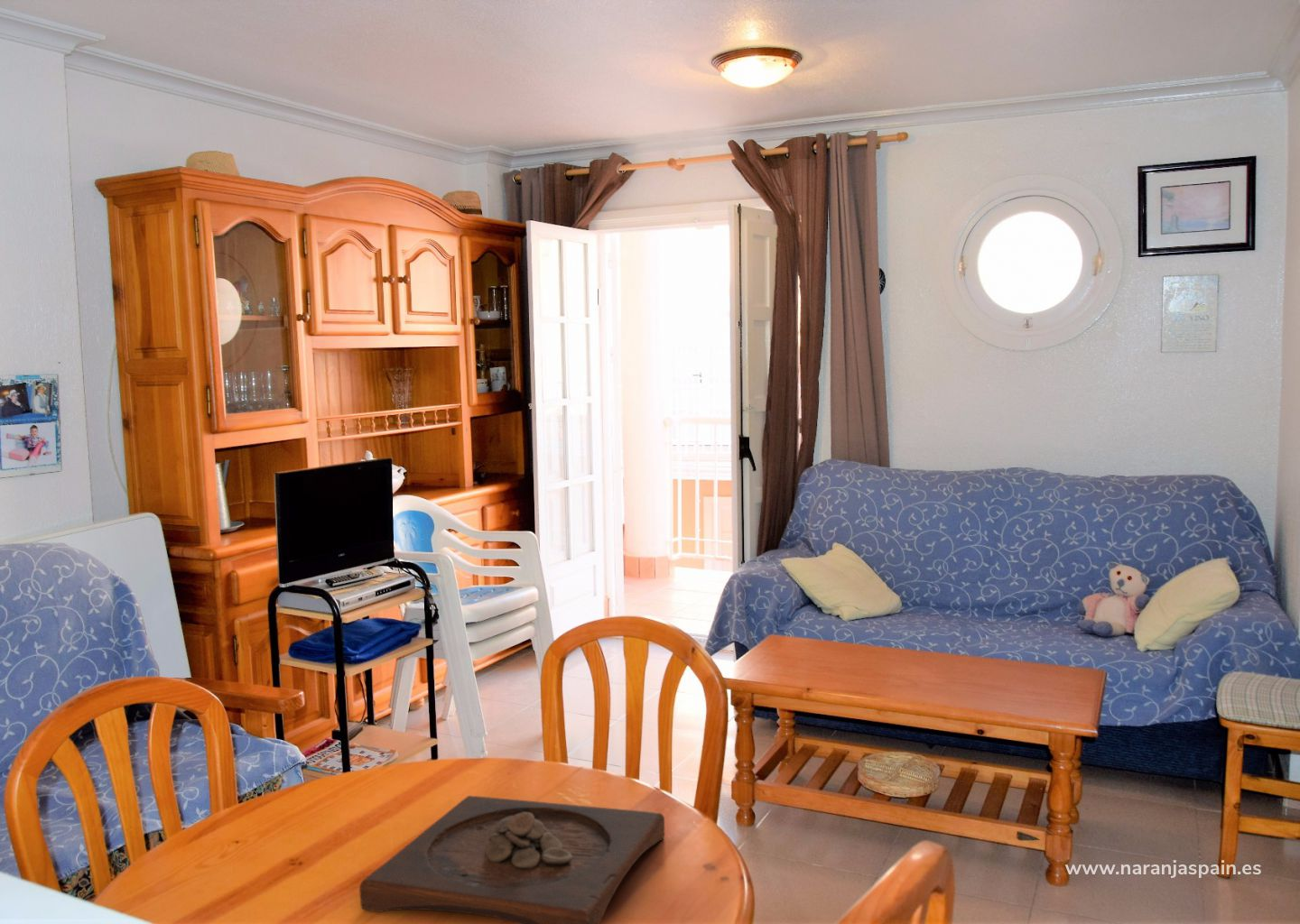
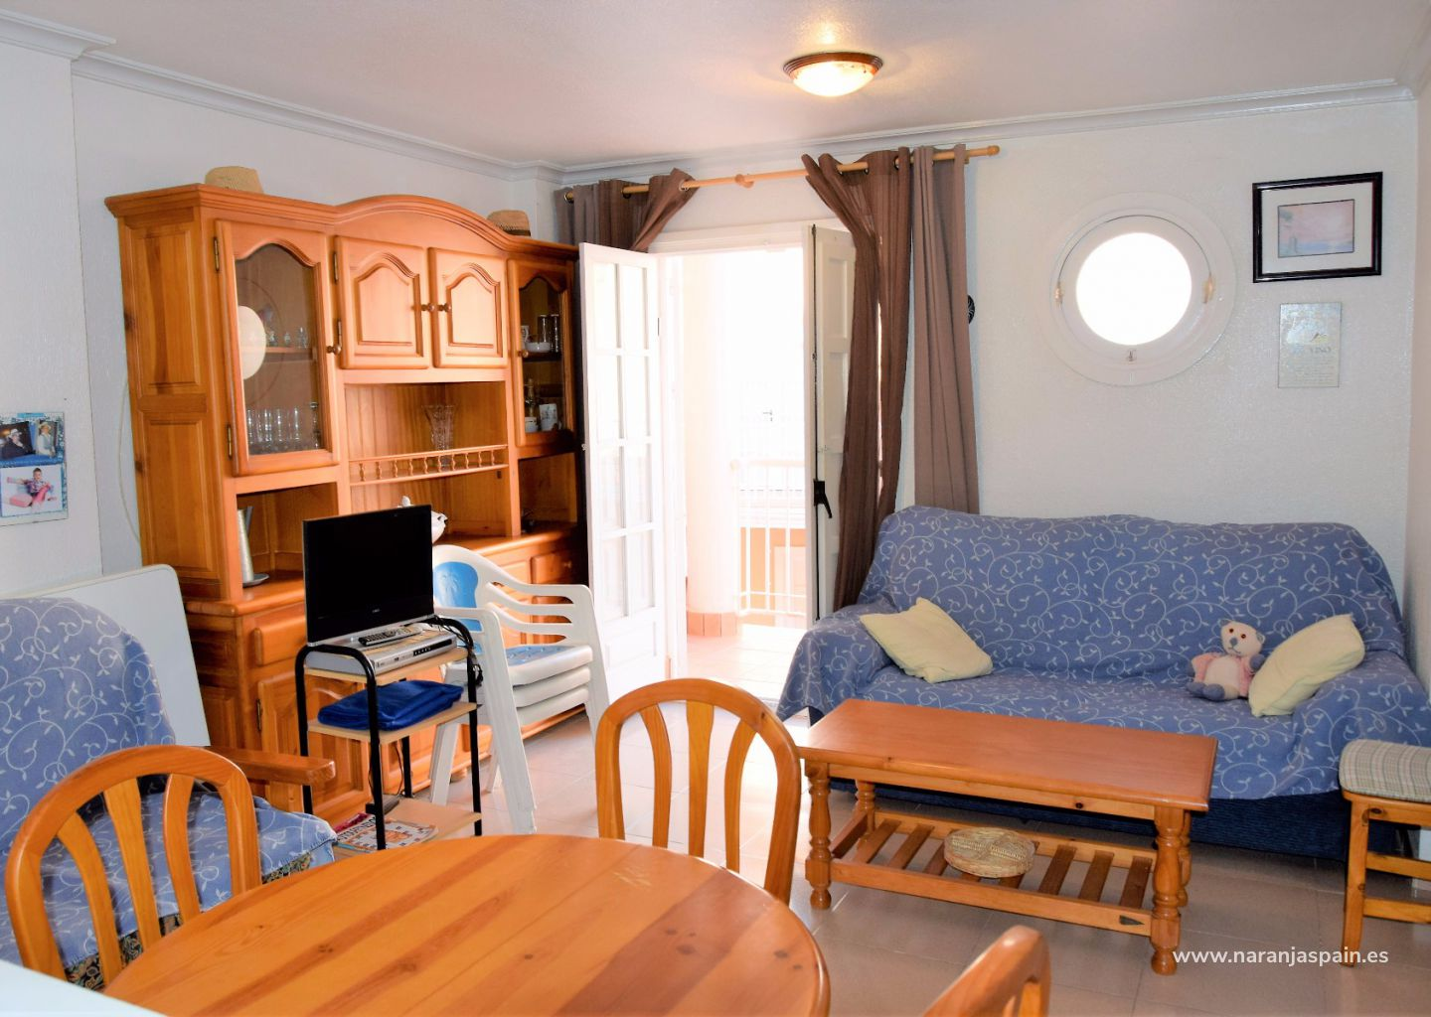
- wooden tray [358,795,665,924]
